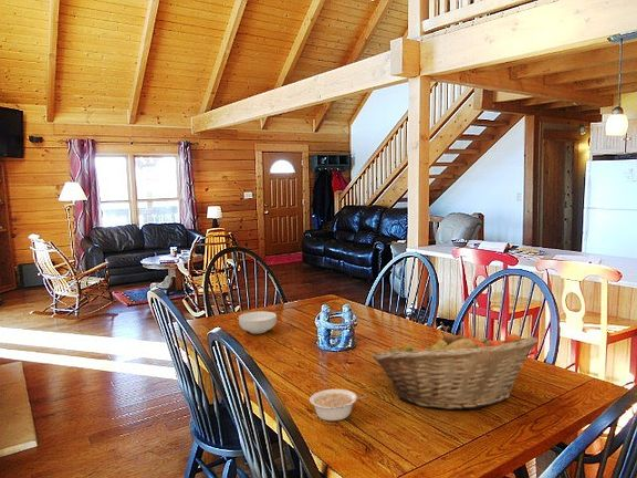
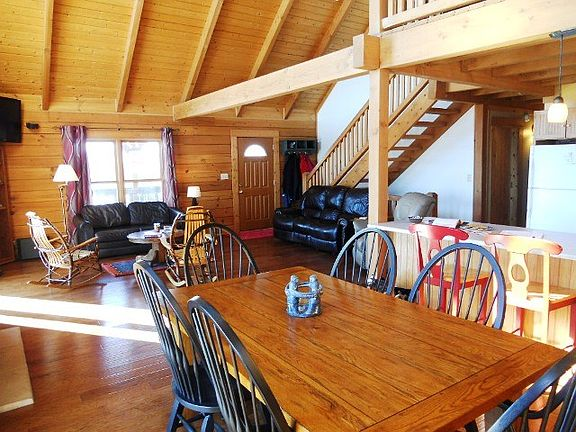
- legume [309,388,367,422]
- fruit basket [372,330,540,411]
- cereal bowl [238,310,278,335]
